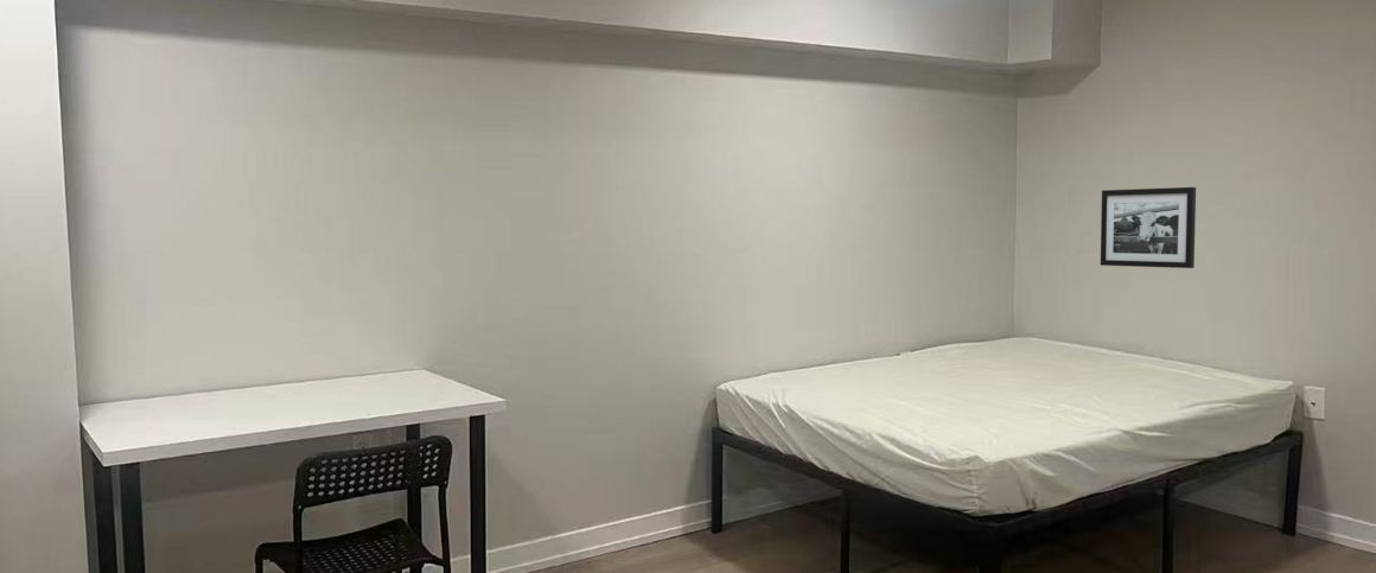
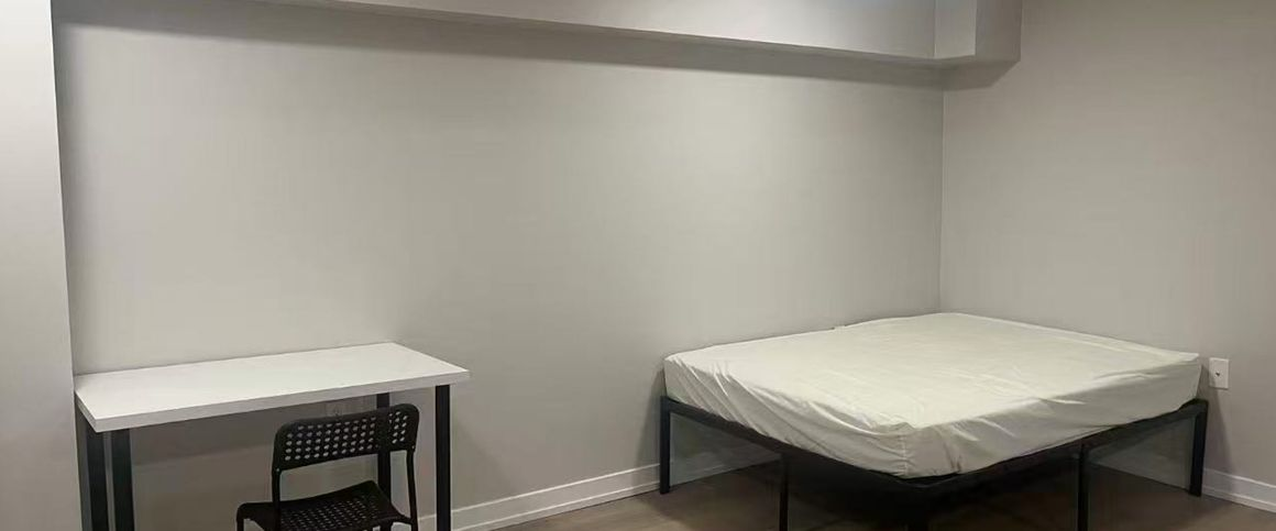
- picture frame [1100,186,1197,269]
